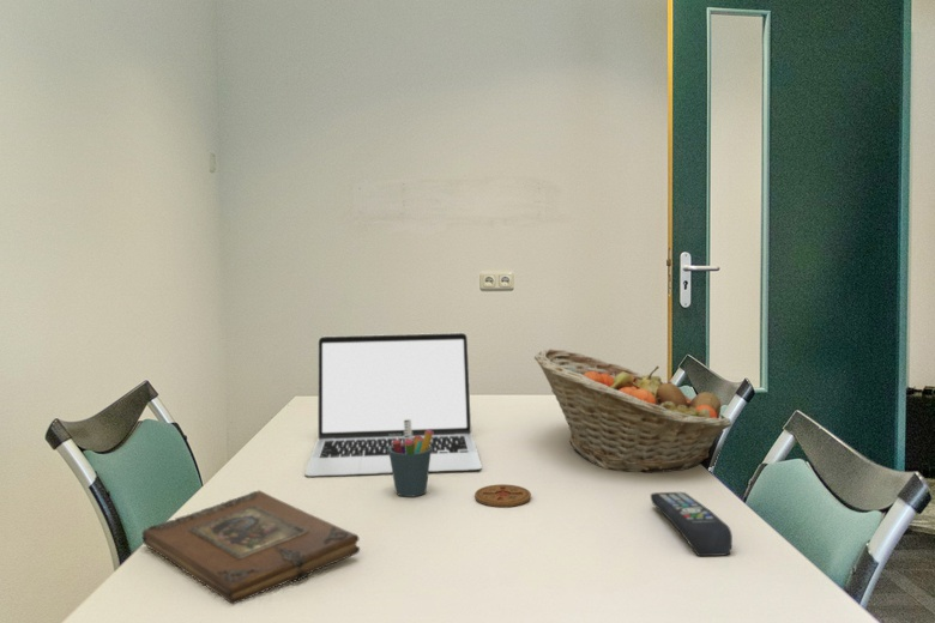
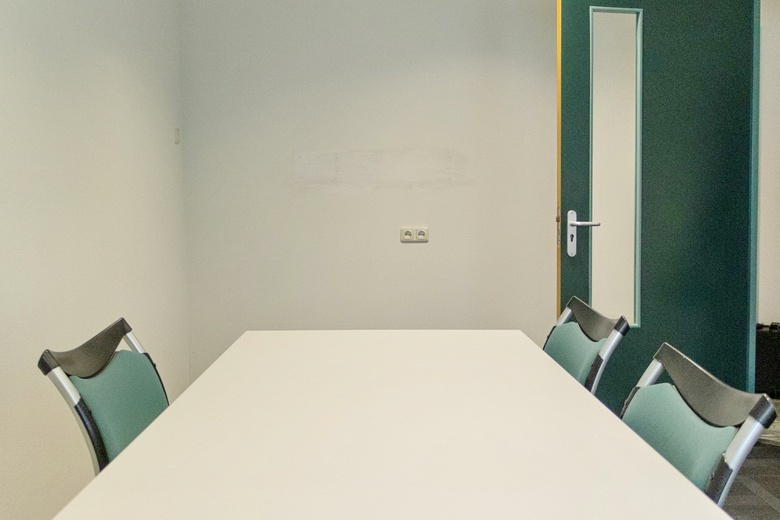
- coaster [473,483,532,508]
- pen holder [388,419,433,498]
- remote control [650,491,734,557]
- laptop [303,332,483,478]
- book [140,489,361,605]
- fruit basket [533,347,732,474]
